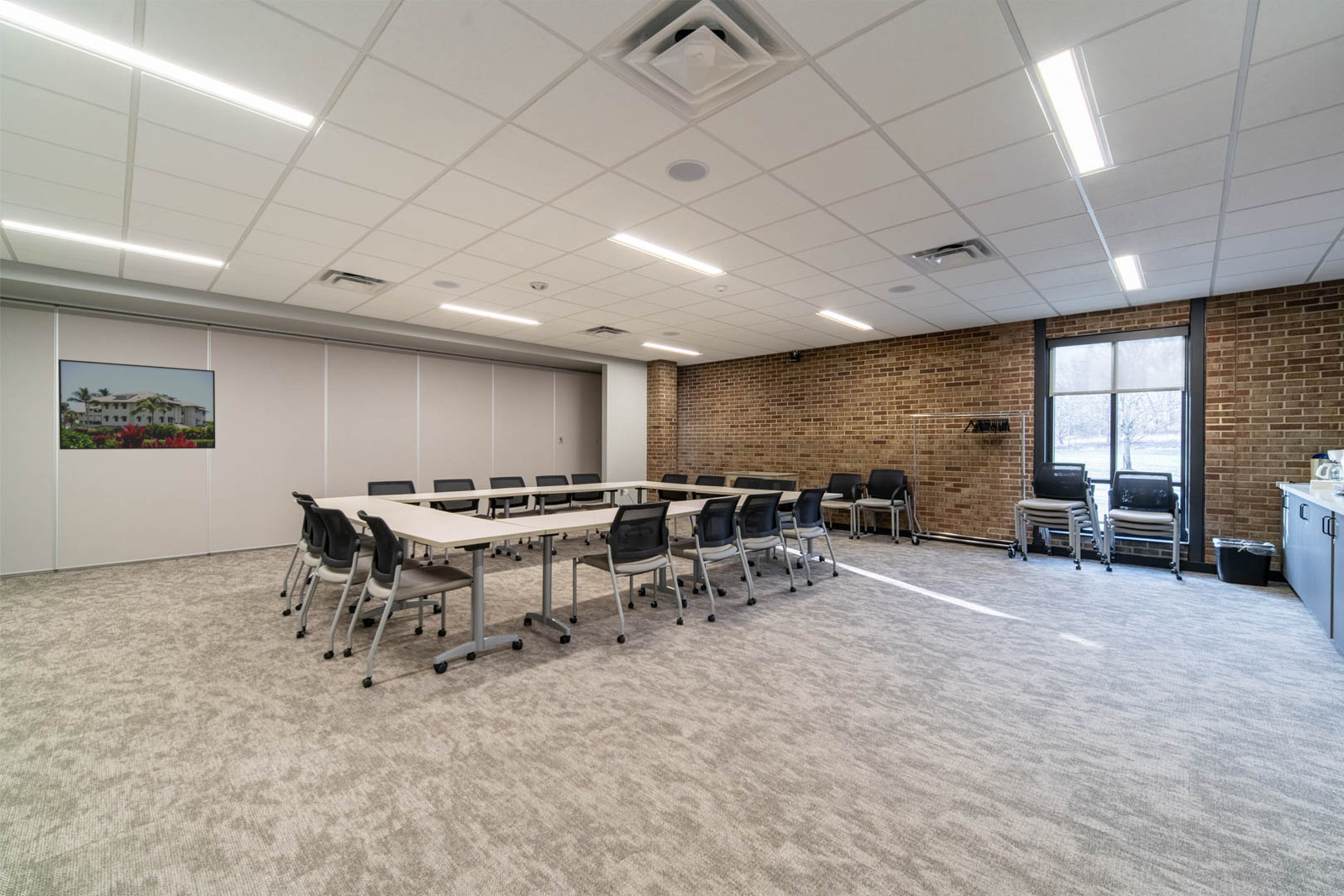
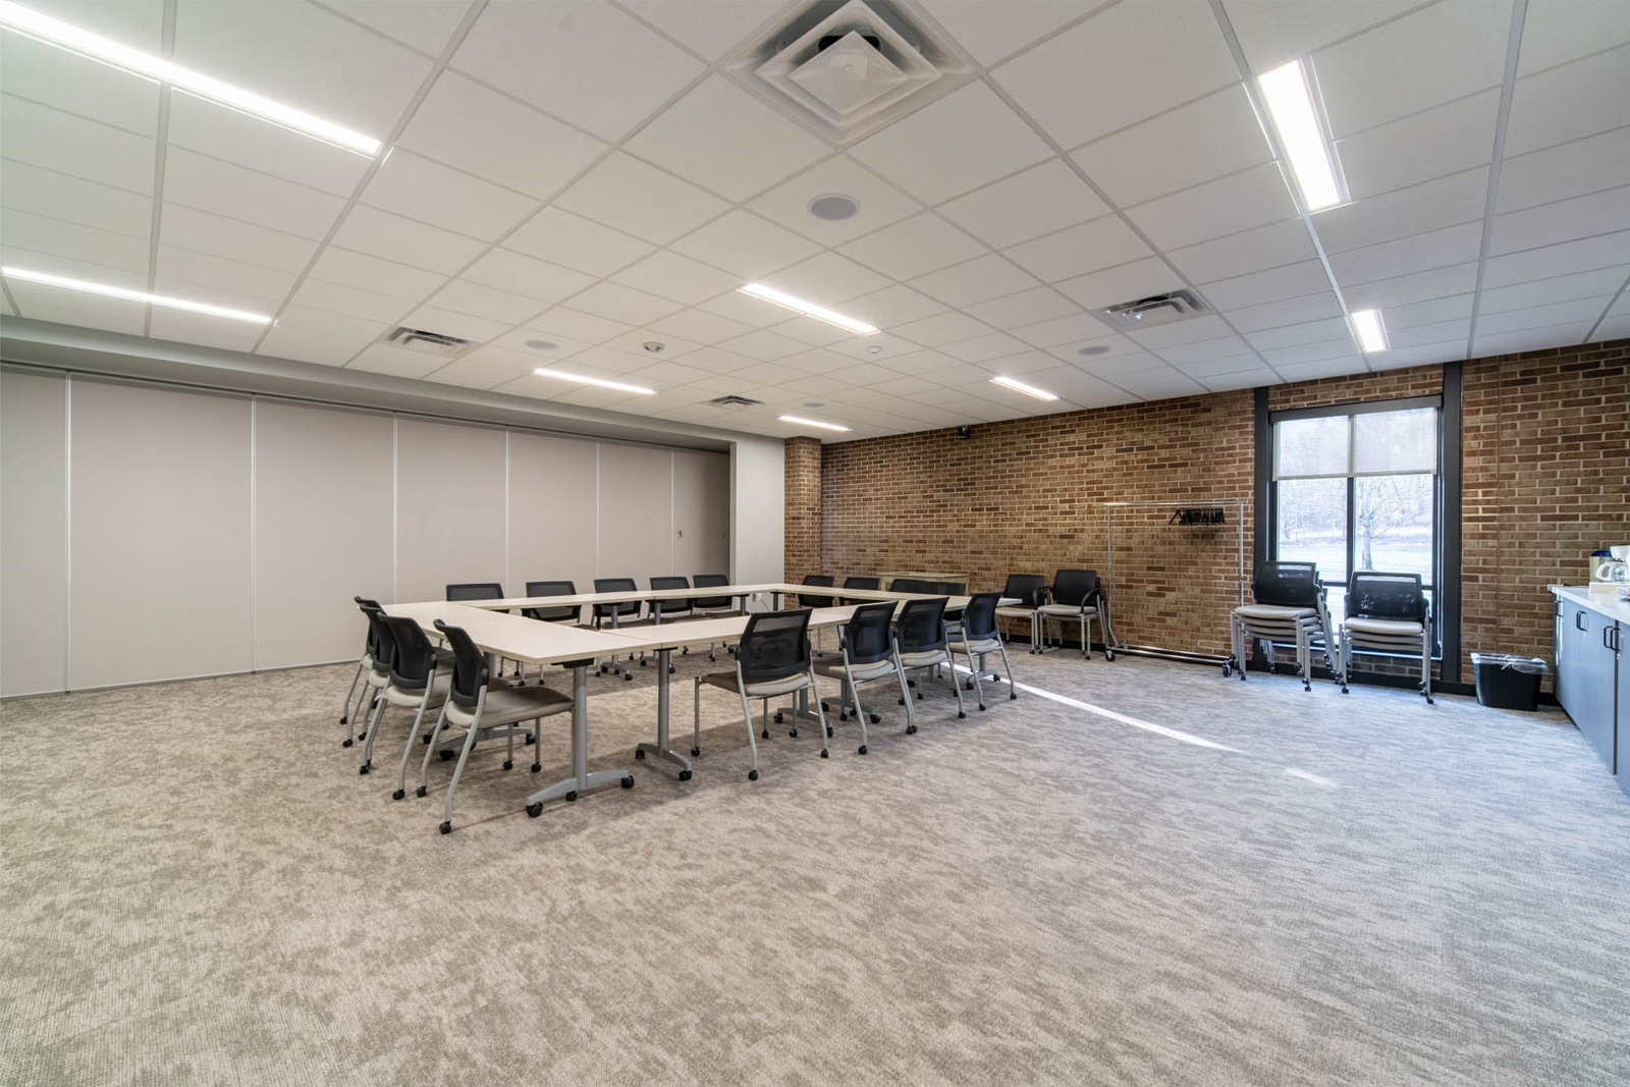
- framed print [58,359,216,450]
